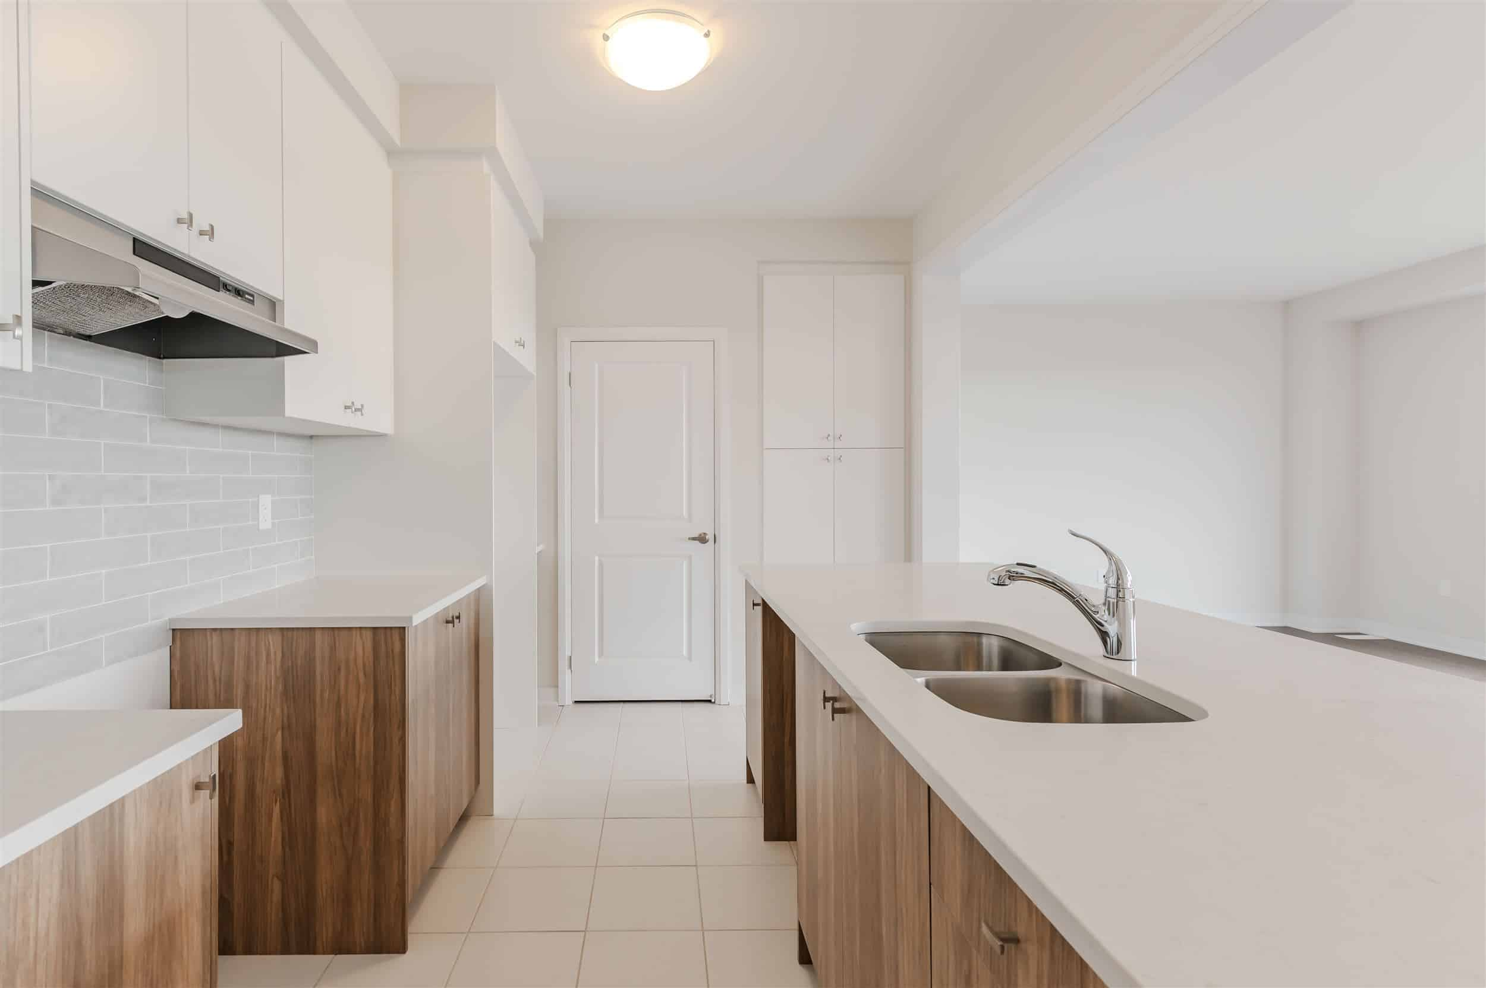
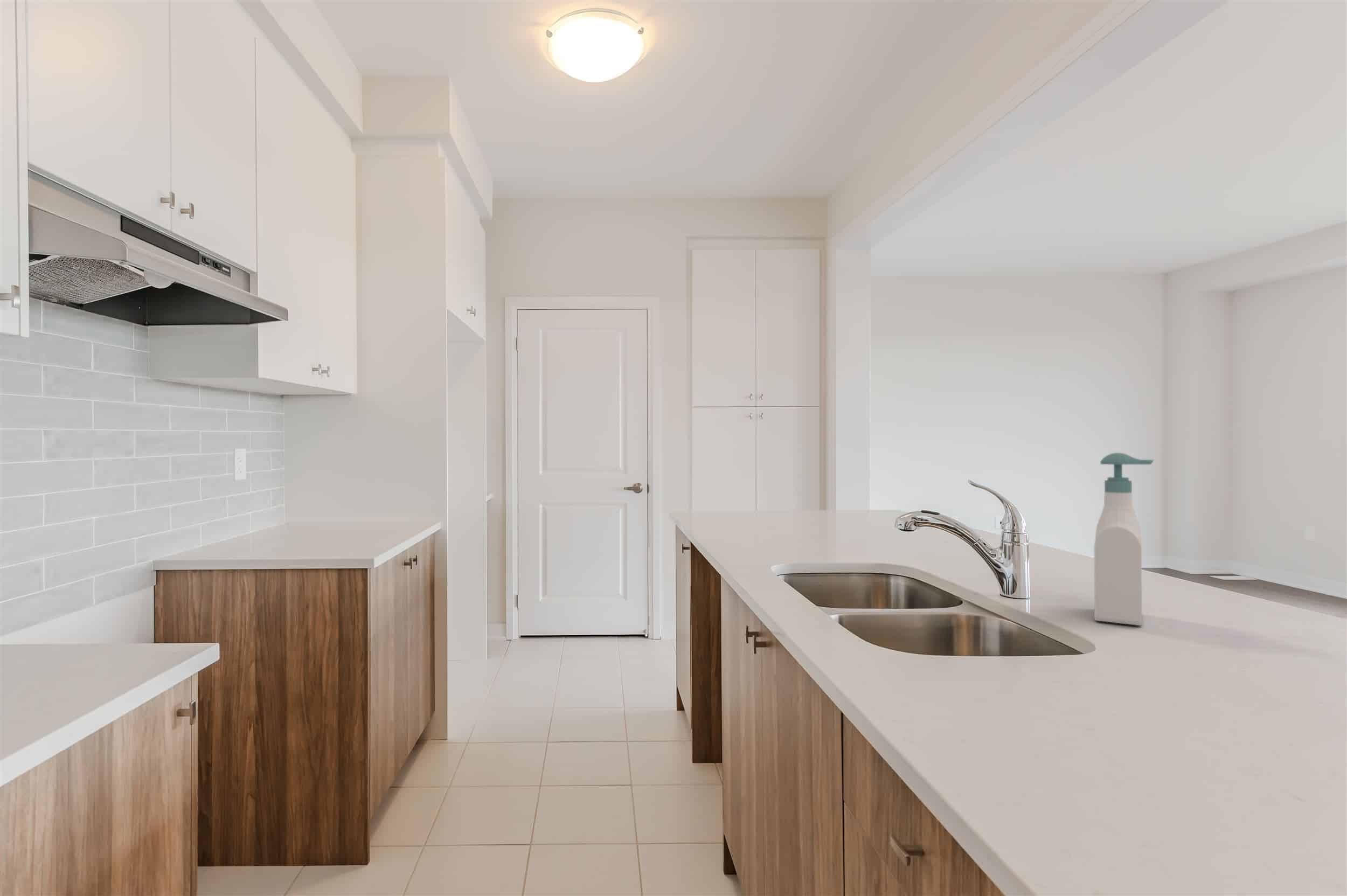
+ soap bottle [1094,452,1155,627]
